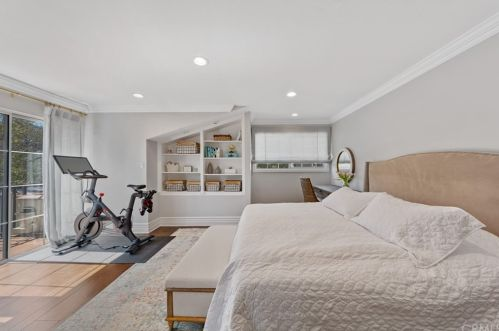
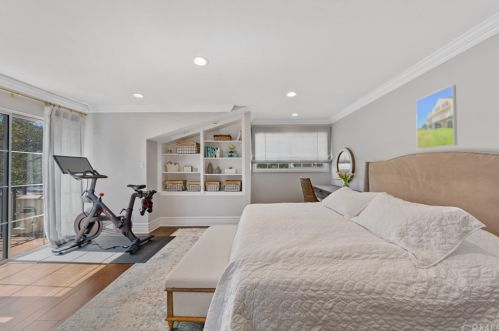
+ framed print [415,84,458,150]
